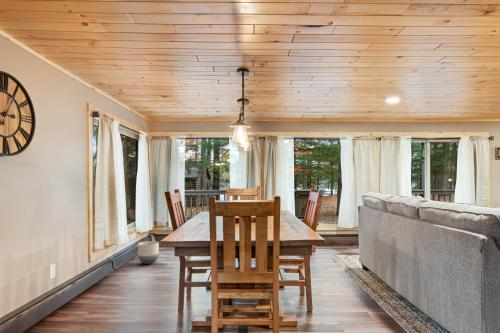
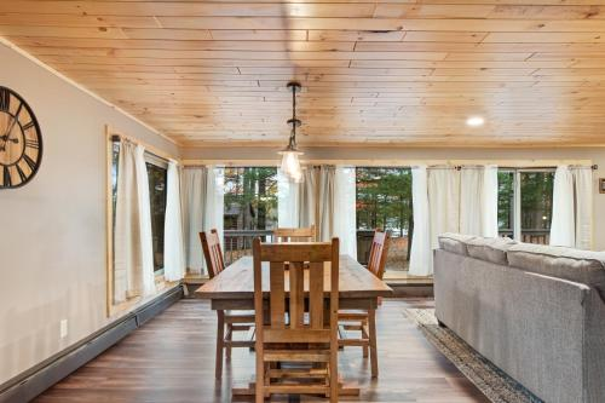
- planter [137,240,160,265]
